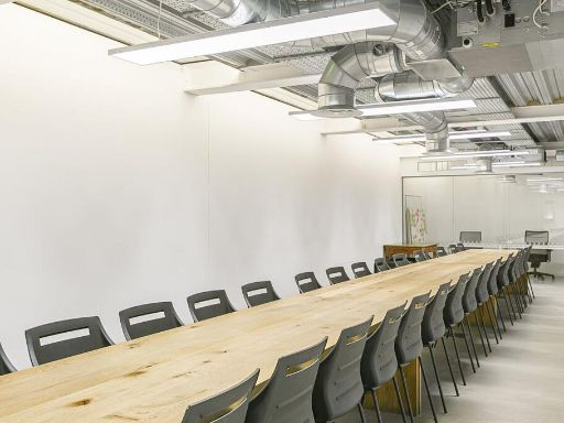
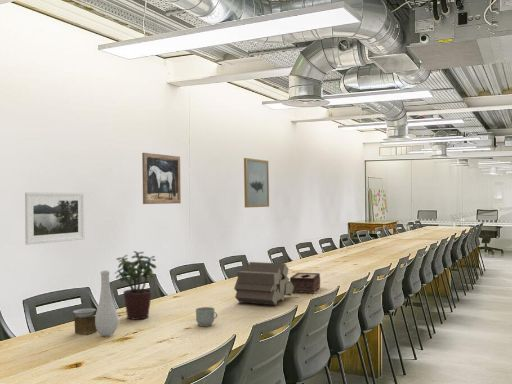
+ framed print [24,192,85,246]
+ wall art [243,157,270,209]
+ tissue box [289,272,321,295]
+ potted plant [114,250,157,320]
+ log pile [233,261,294,306]
+ vase [72,270,119,337]
+ mug [195,306,218,327]
+ wall art [141,152,182,205]
